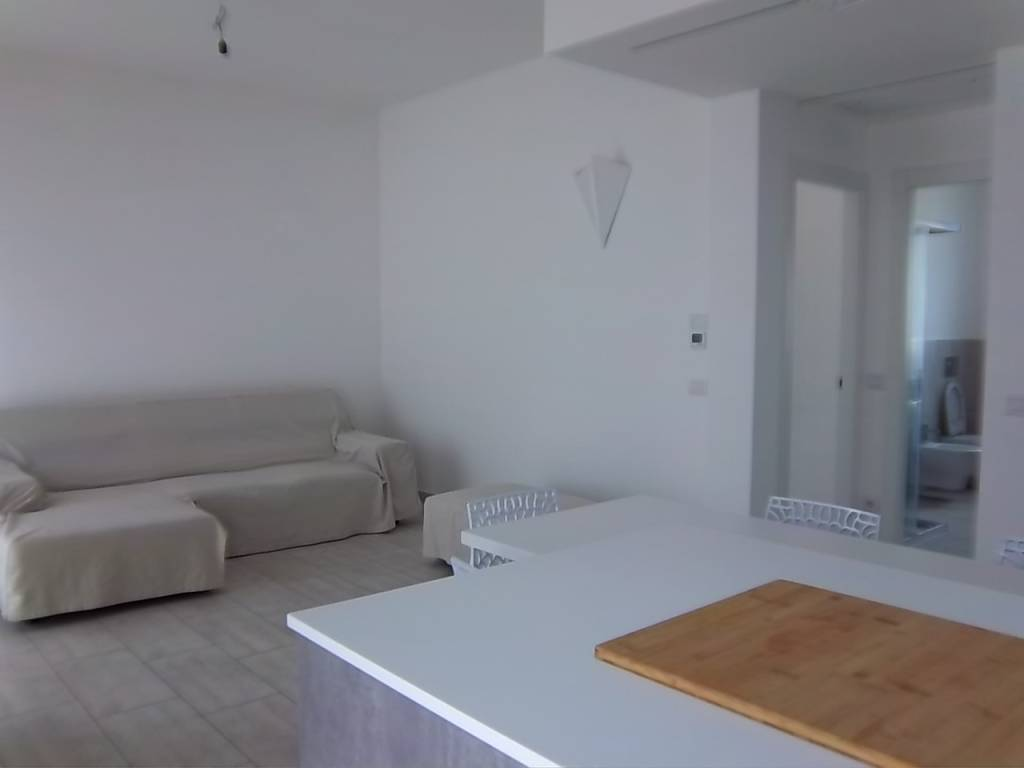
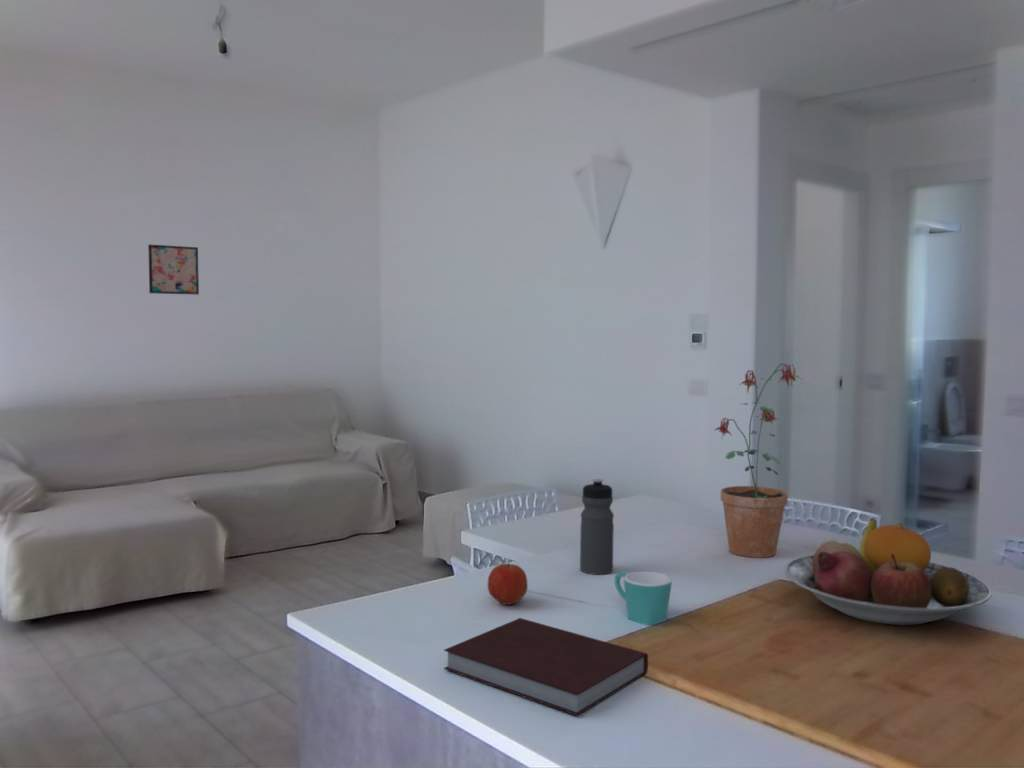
+ mug [614,571,673,627]
+ apple [487,561,529,606]
+ potted plant [714,363,803,559]
+ notebook [443,617,649,717]
+ wall art [147,243,200,296]
+ water bottle [579,478,615,576]
+ fruit bowl [783,517,993,626]
